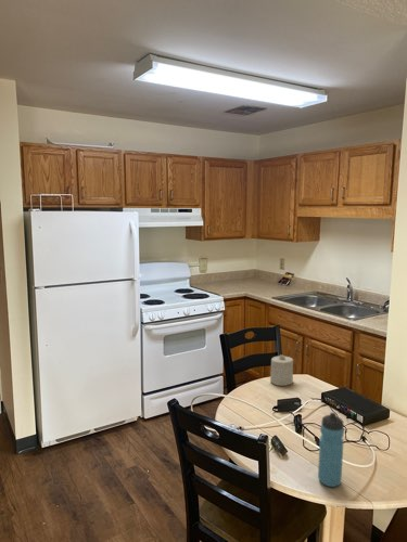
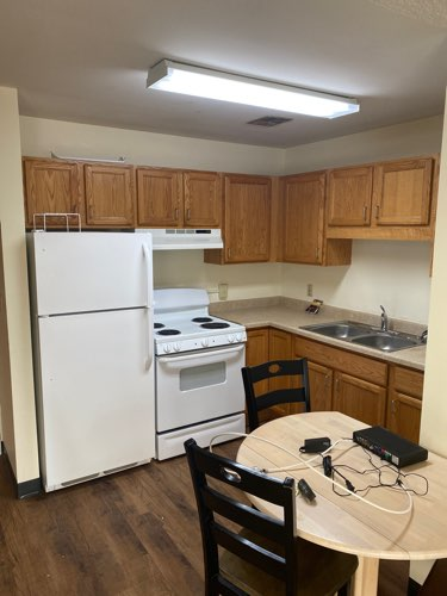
- water bottle [317,412,345,488]
- candle [269,353,294,387]
